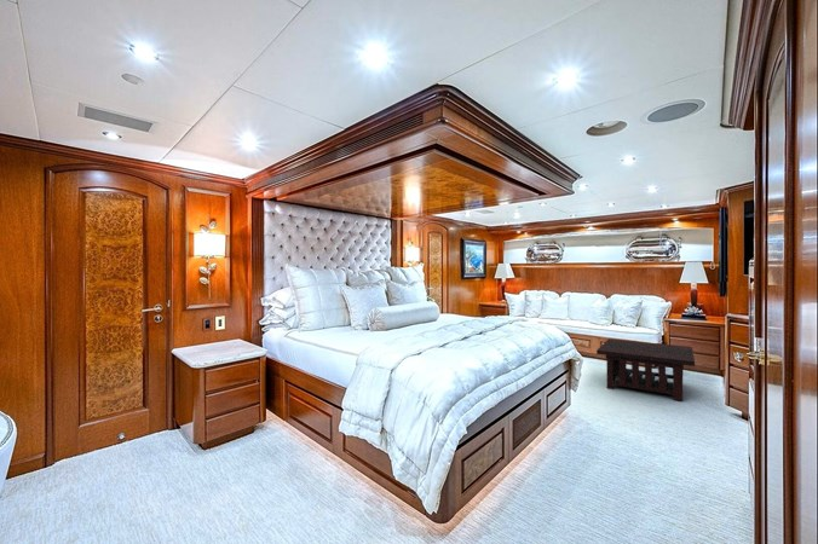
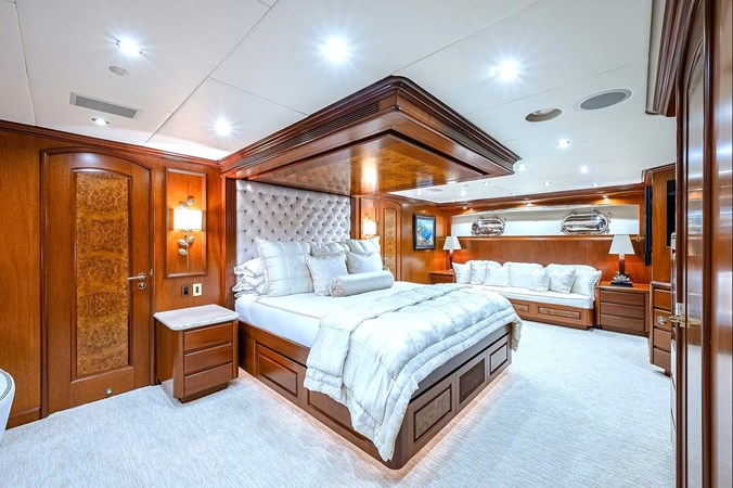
- coffee table [595,337,696,403]
